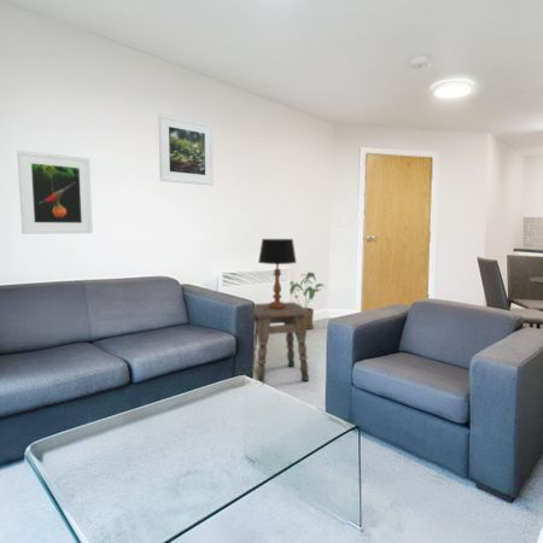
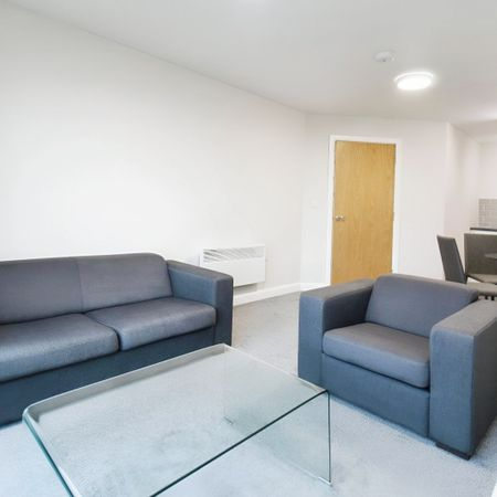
- table lamp [257,238,298,309]
- house plant [288,272,325,331]
- side table [251,302,310,385]
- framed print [16,150,94,235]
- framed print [157,113,215,187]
